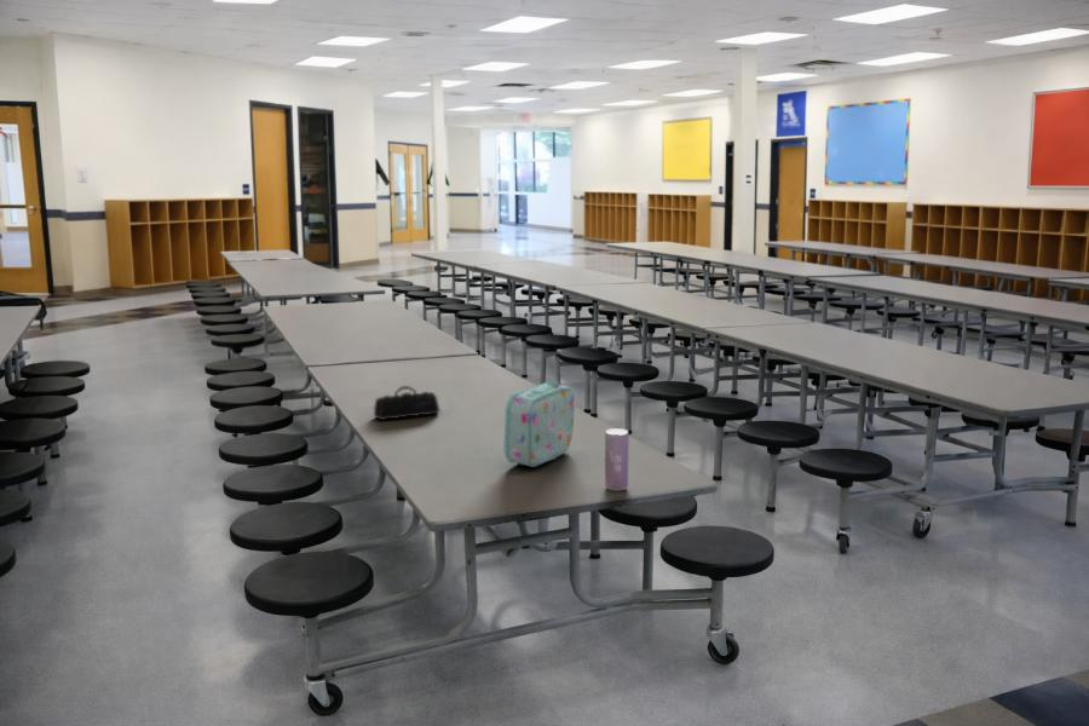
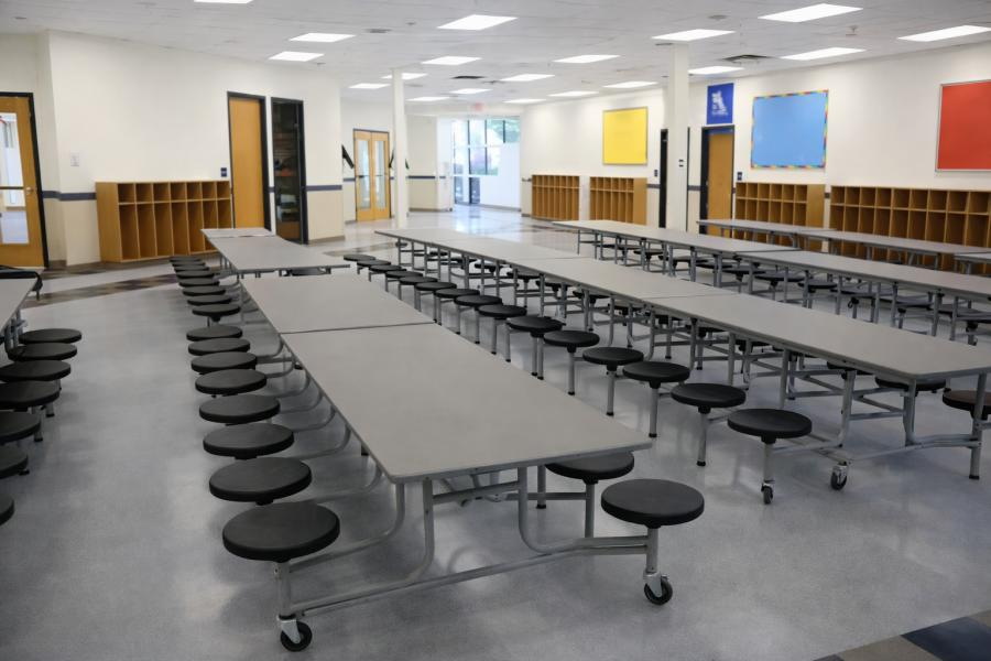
- lunch box [503,380,576,468]
- beverage can [604,427,630,492]
- pencil case [373,385,440,421]
